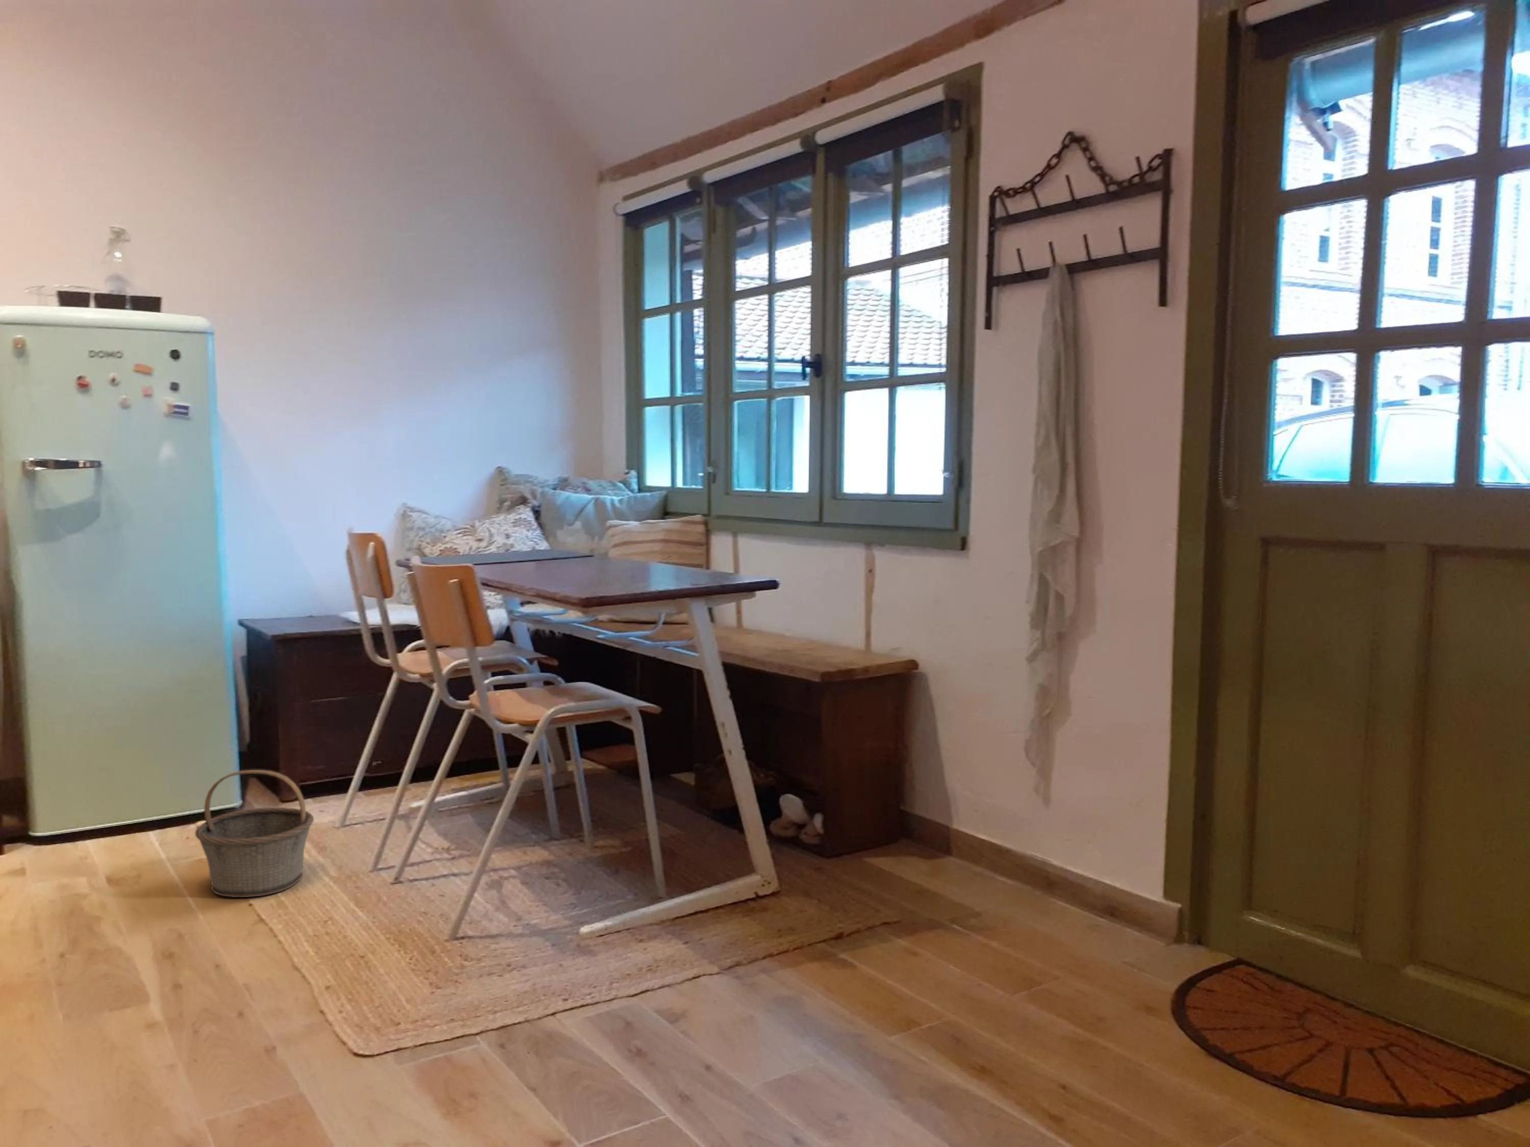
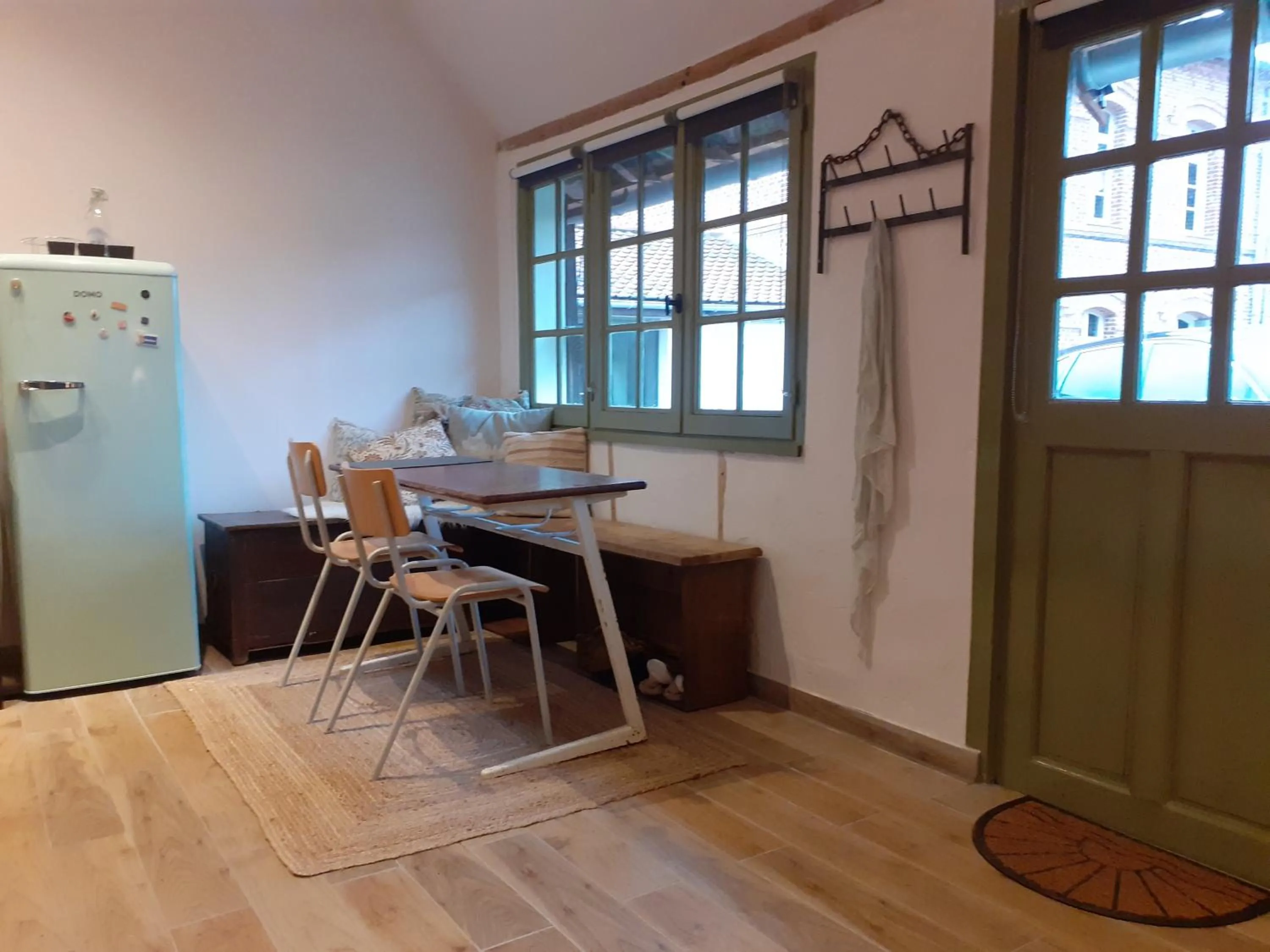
- basket [195,769,314,898]
